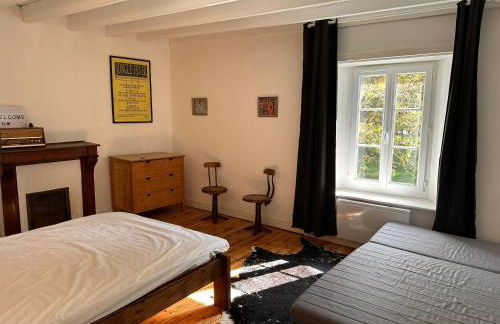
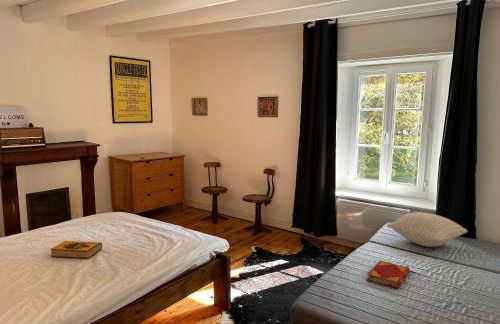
+ pillow [386,211,469,248]
+ hardback book [49,240,103,259]
+ hardback book [366,260,410,290]
